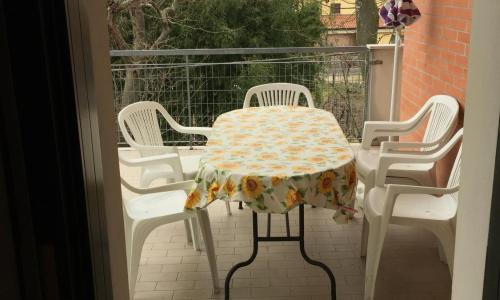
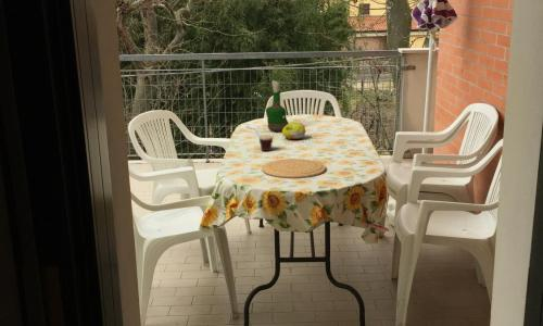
+ plate [261,158,327,179]
+ cup [247,126,275,152]
+ fruit [281,121,306,140]
+ grog bottle [265,79,290,133]
